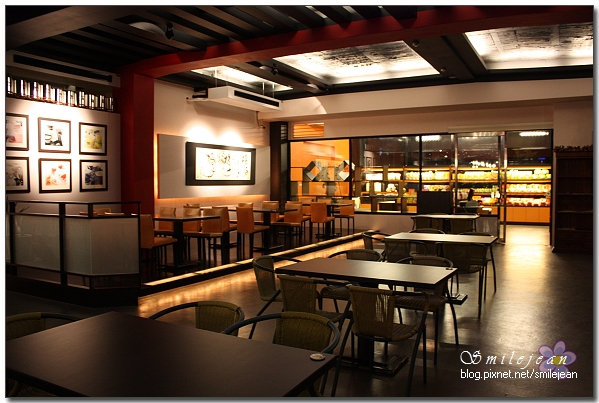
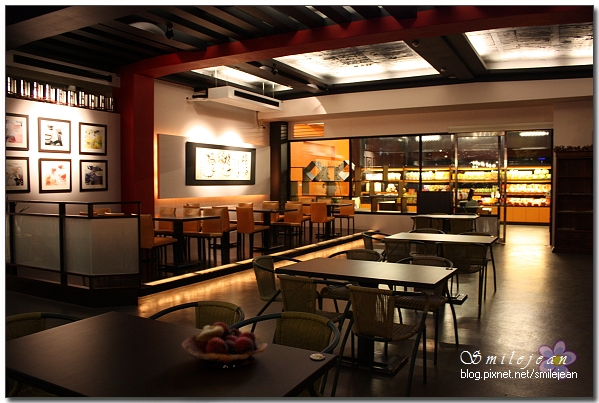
+ fruit basket [181,321,268,368]
